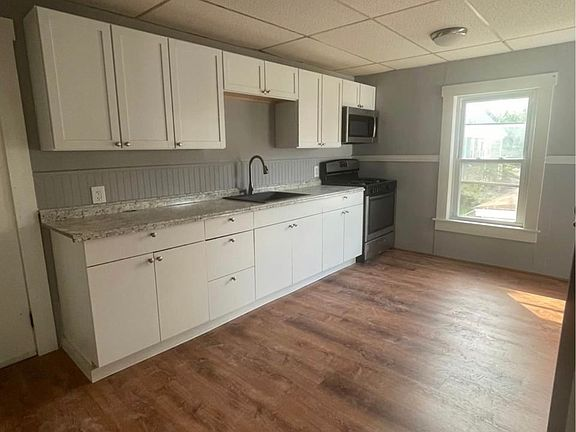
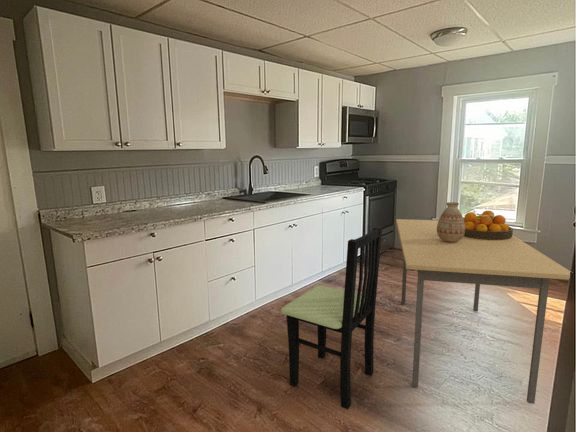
+ vase [437,201,465,243]
+ fruit bowl [463,210,514,240]
+ dining chair [280,226,383,410]
+ dining table [395,218,572,405]
